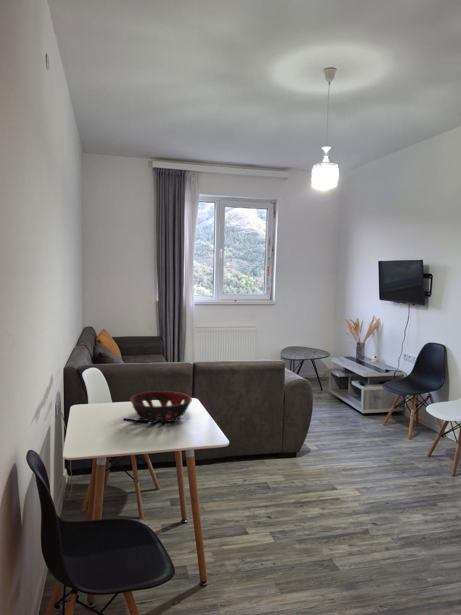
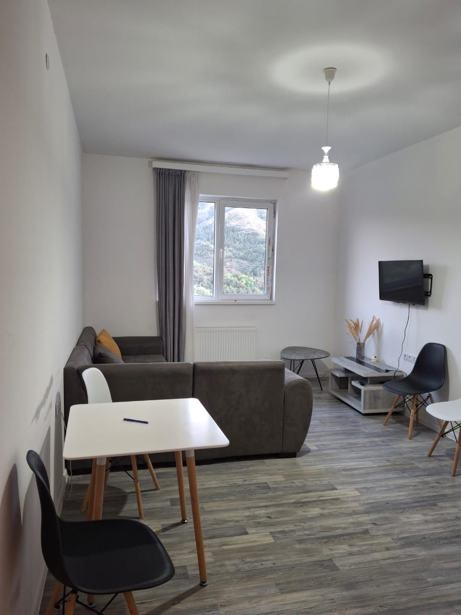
- decorative bowl [129,390,193,424]
